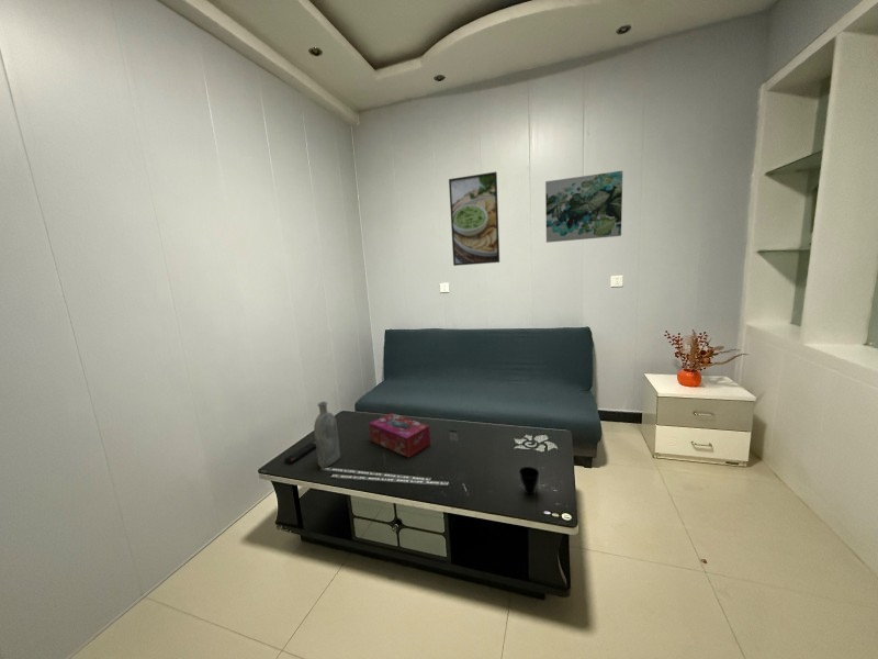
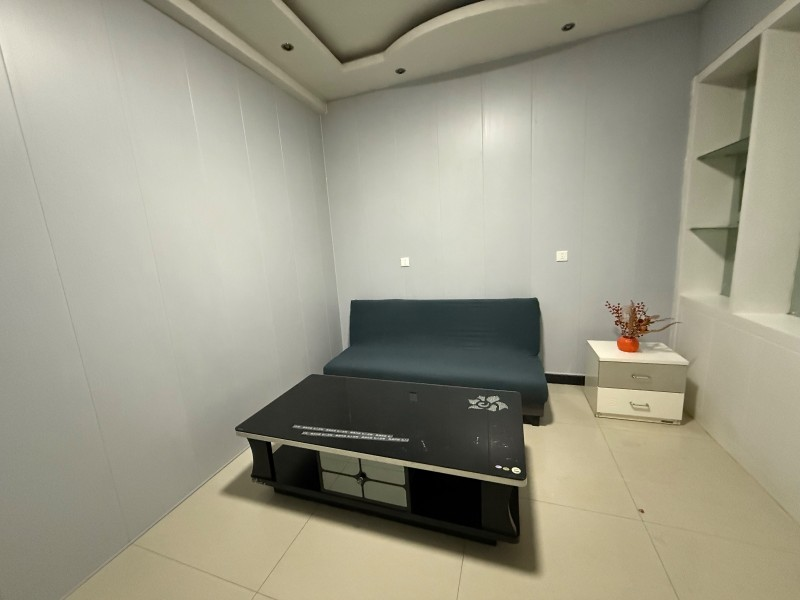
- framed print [448,170,500,267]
- wall art [544,170,623,244]
- cup [518,466,540,495]
- tissue box [368,412,431,459]
- bottle [313,401,341,469]
- remote control [283,439,316,465]
